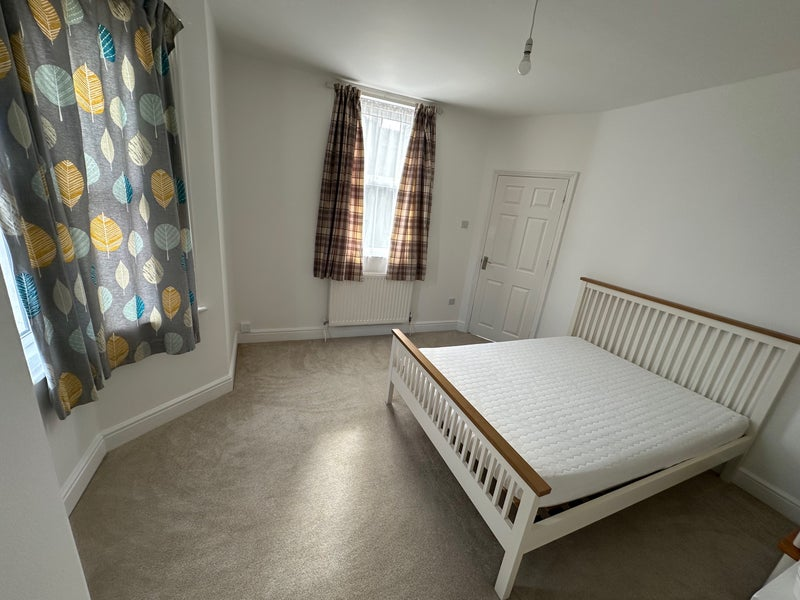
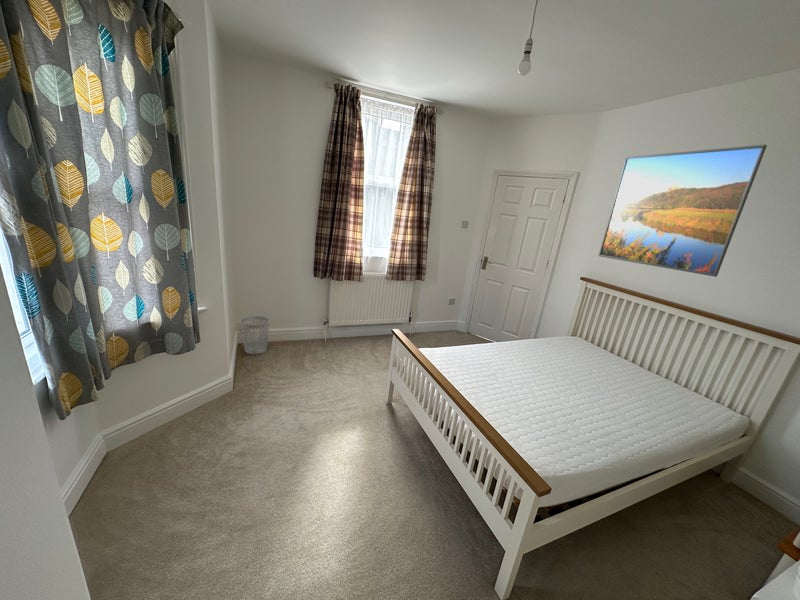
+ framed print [598,144,768,278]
+ wastebasket [240,315,270,355]
